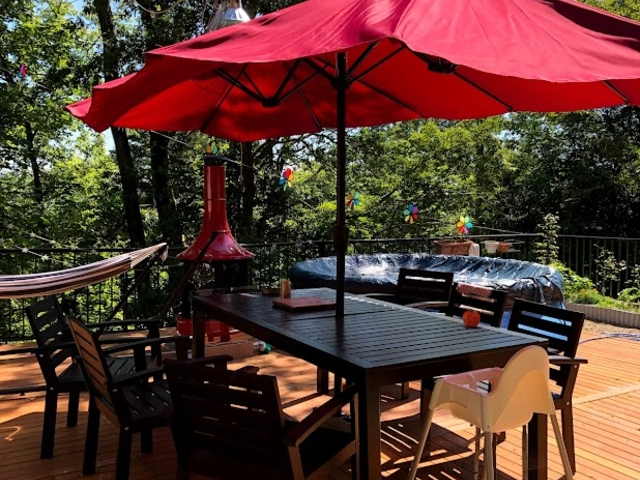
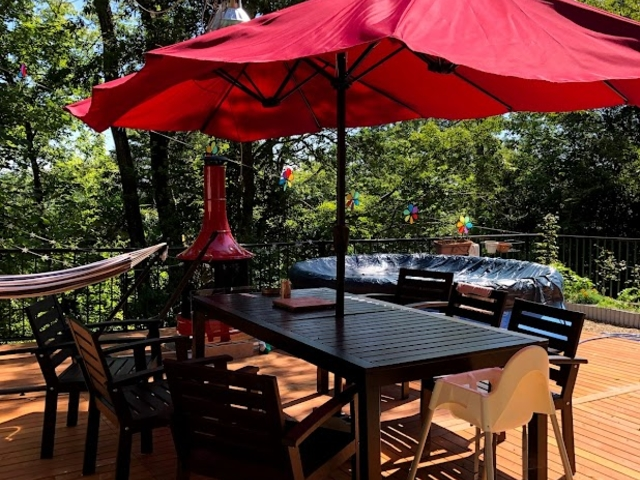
- fruit [462,308,481,328]
